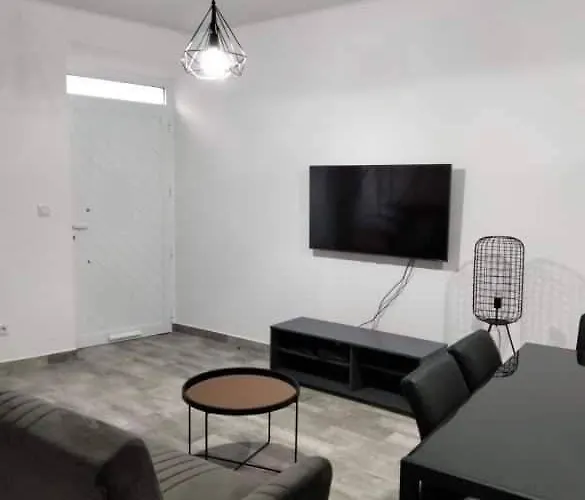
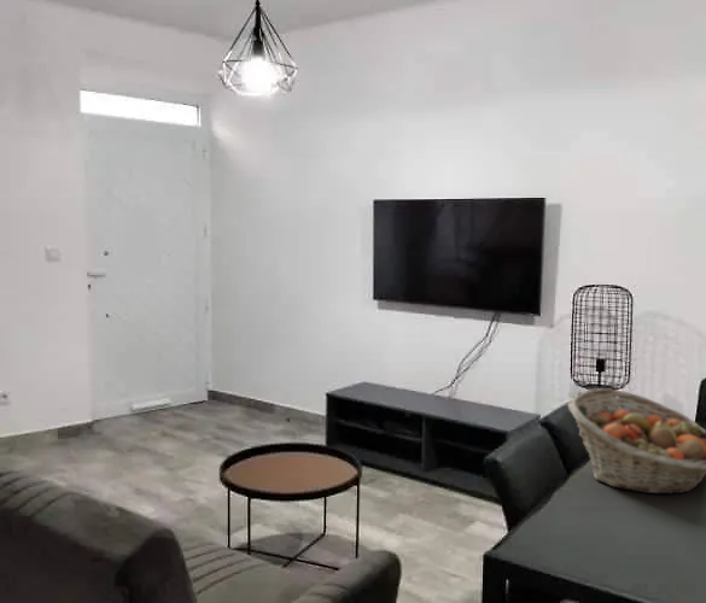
+ fruit basket [567,387,706,496]
